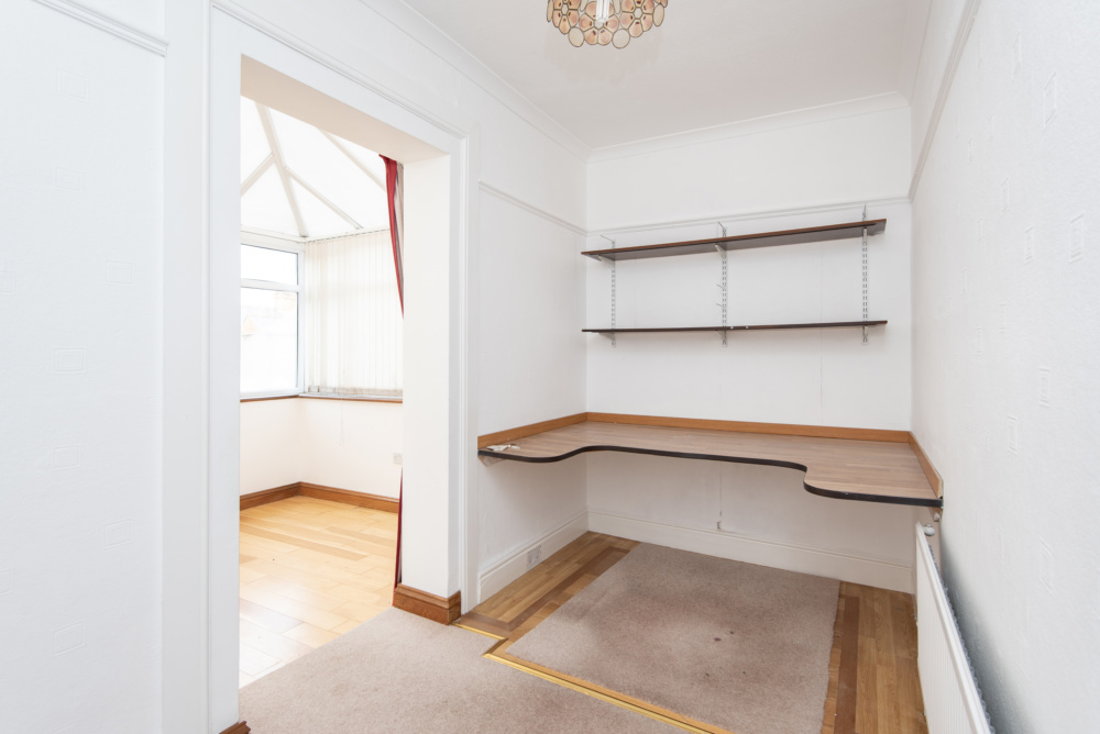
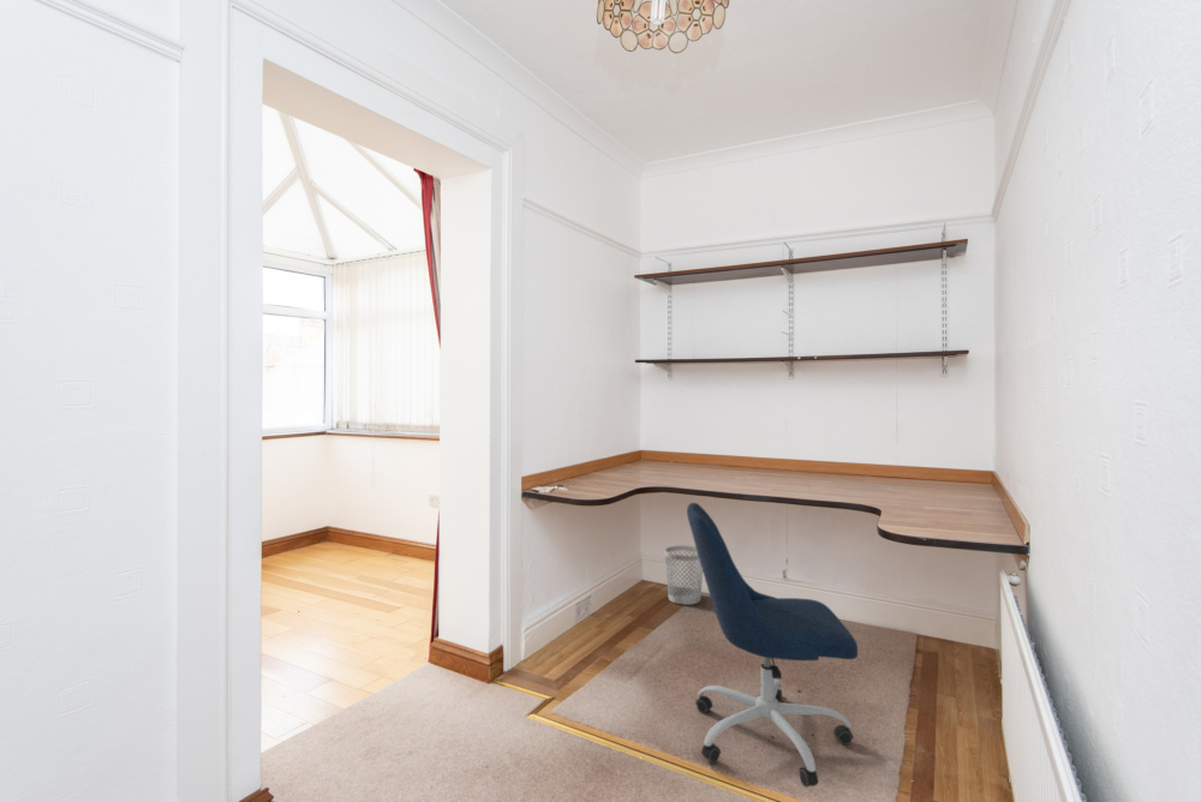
+ office chair [686,502,859,789]
+ wastebasket [664,544,704,606]
